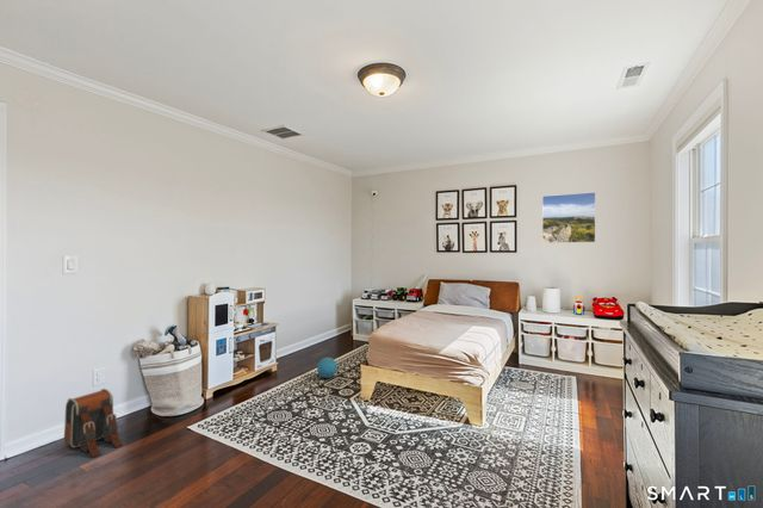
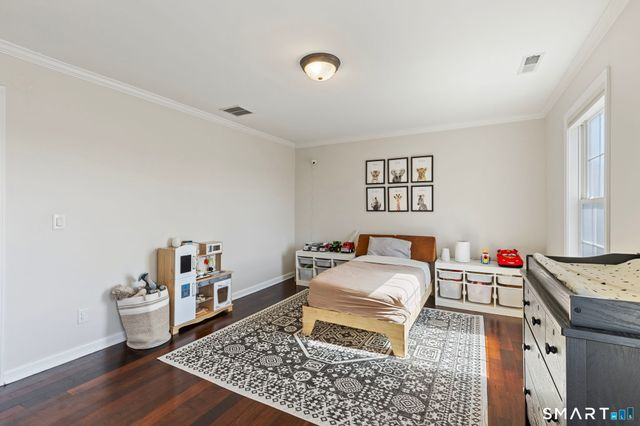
- backpack [63,388,124,458]
- ball [316,357,339,379]
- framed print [541,191,596,244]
